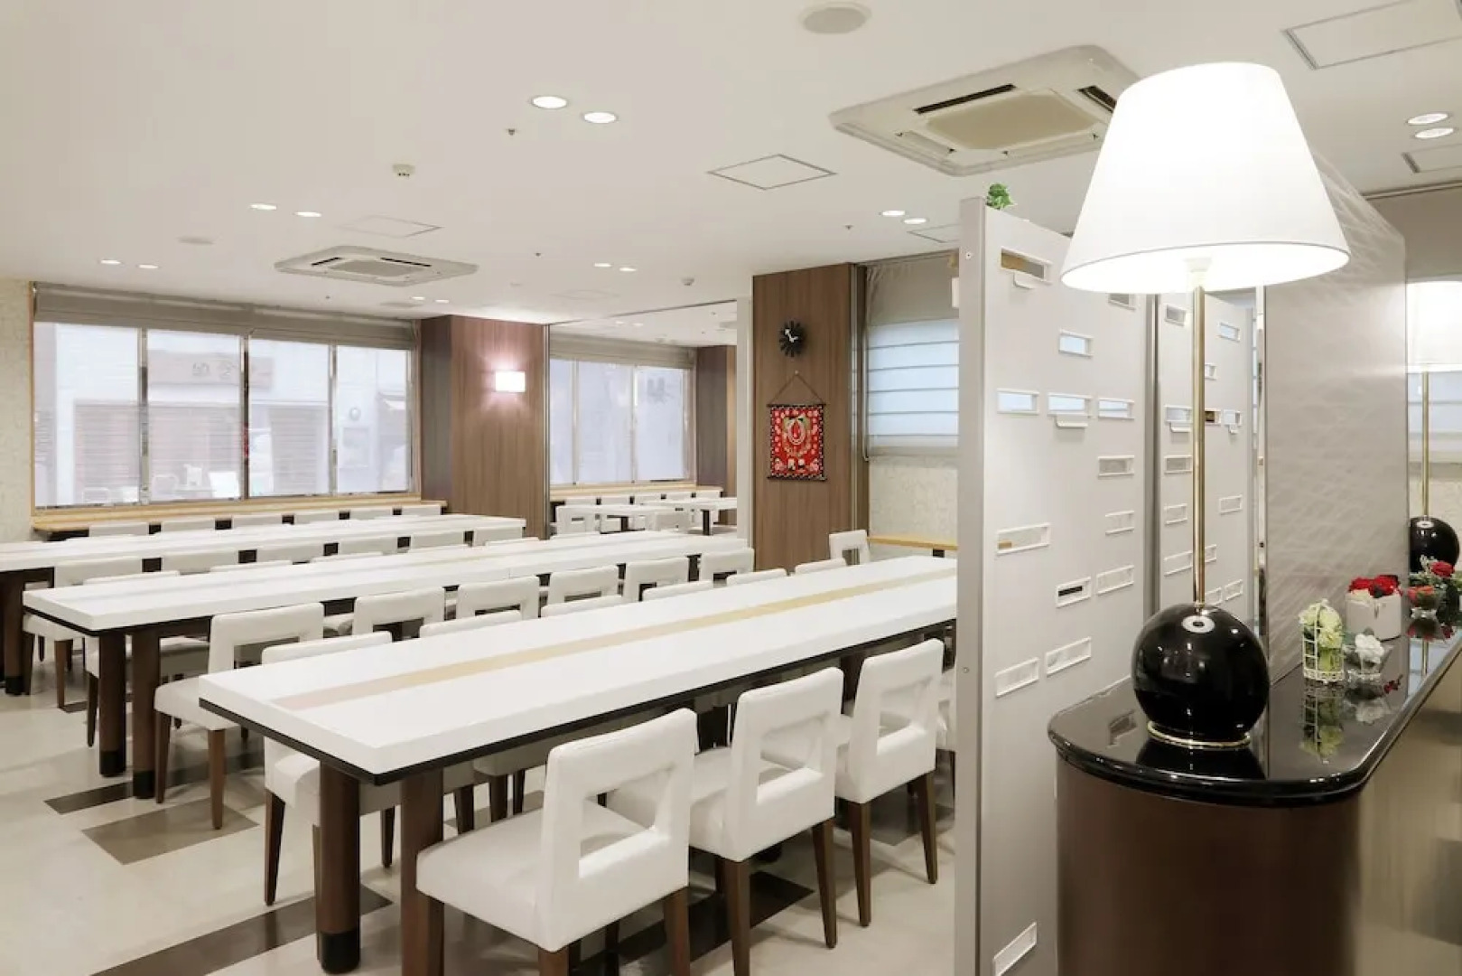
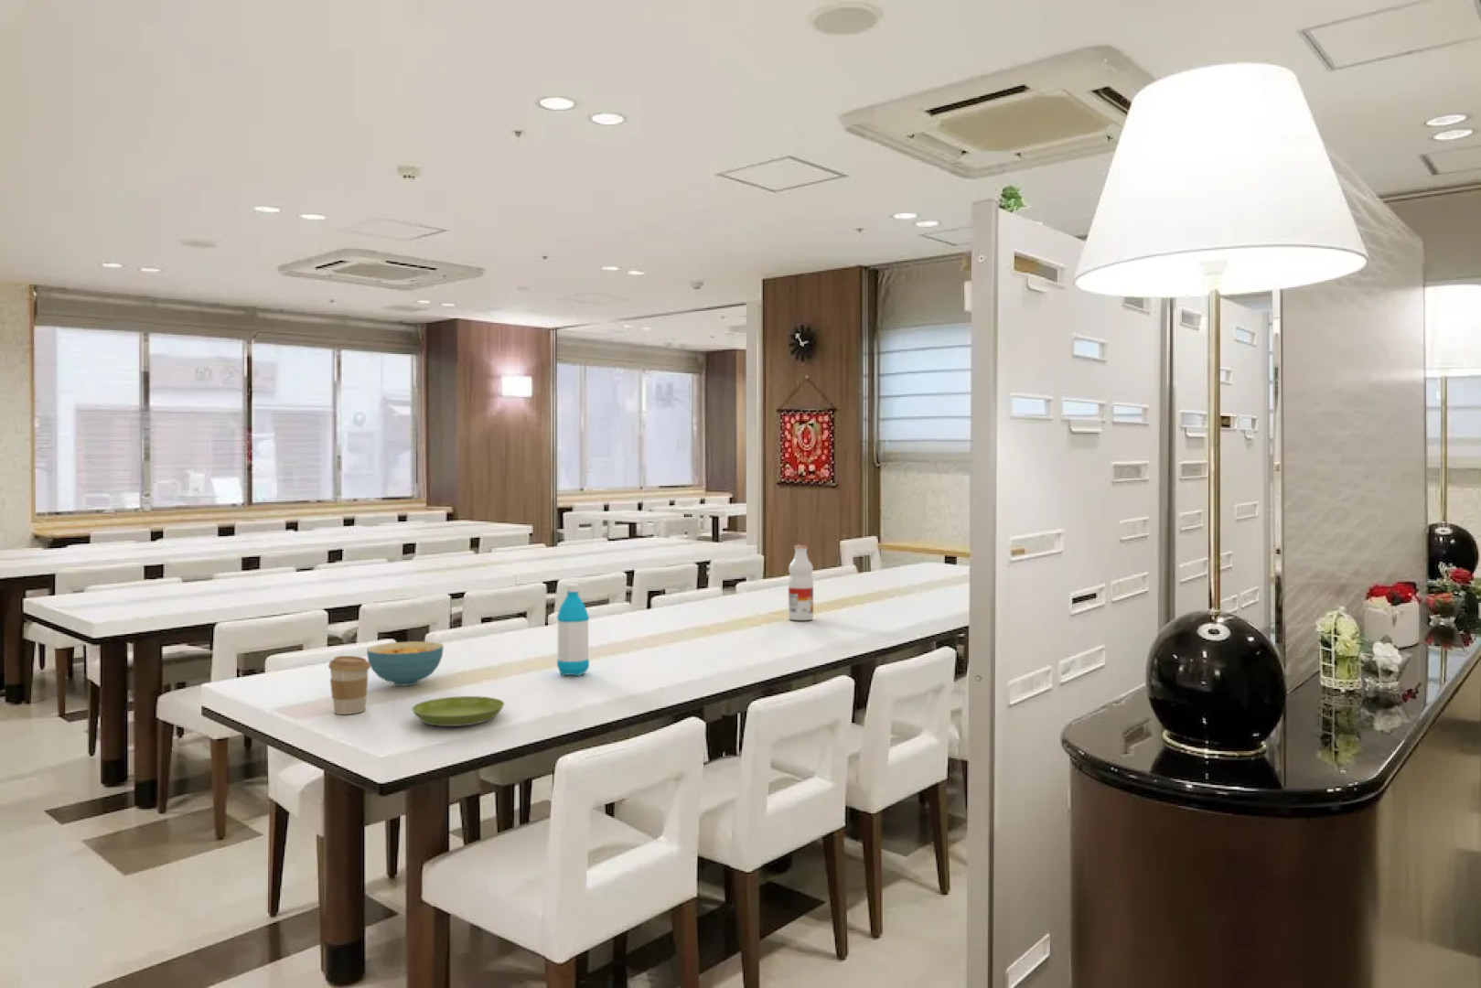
+ juice bottle [787,545,814,621]
+ cereal bowl [366,641,444,687]
+ water bottle [556,582,590,677]
+ saucer [410,696,505,728]
+ coffee cup [328,655,372,716]
